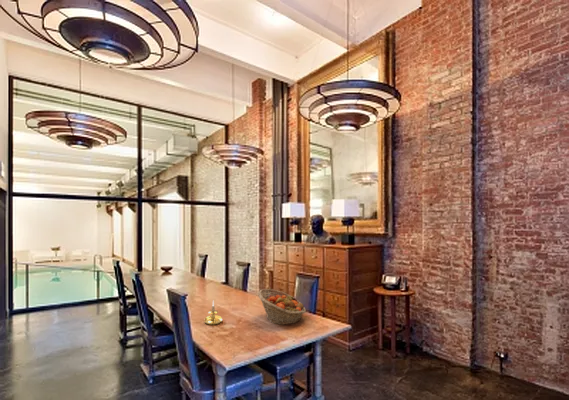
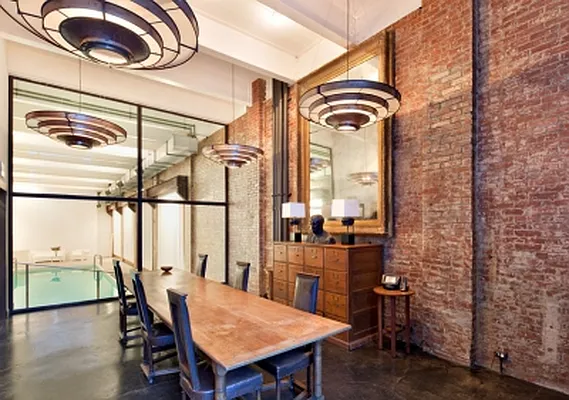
- fruit basket [257,288,307,326]
- candle holder [203,300,223,326]
